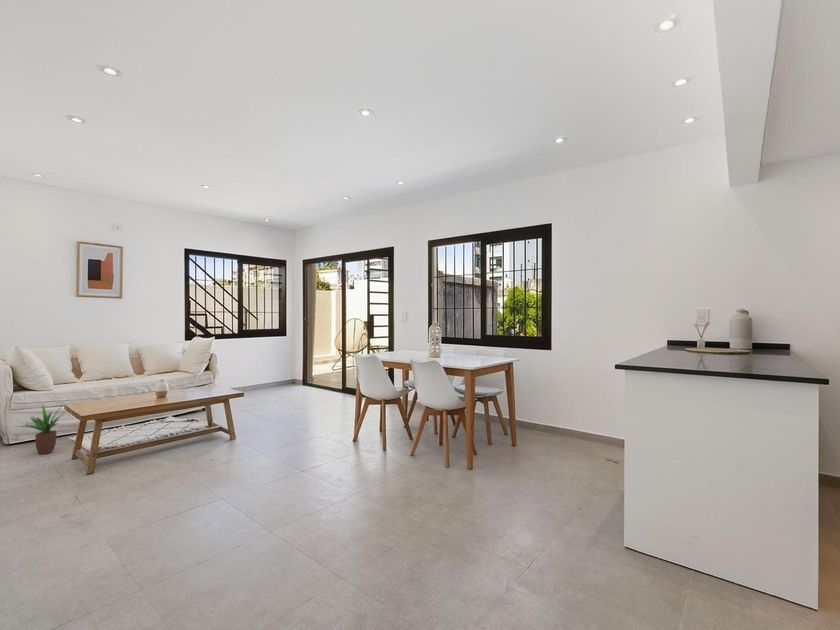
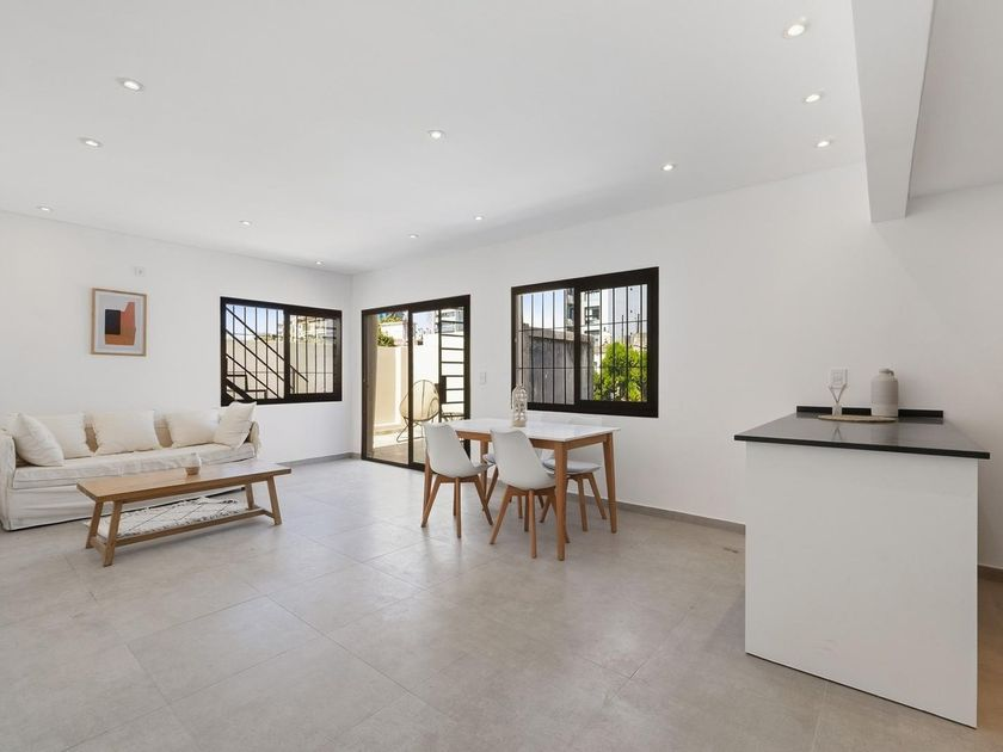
- potted plant [14,404,65,455]
